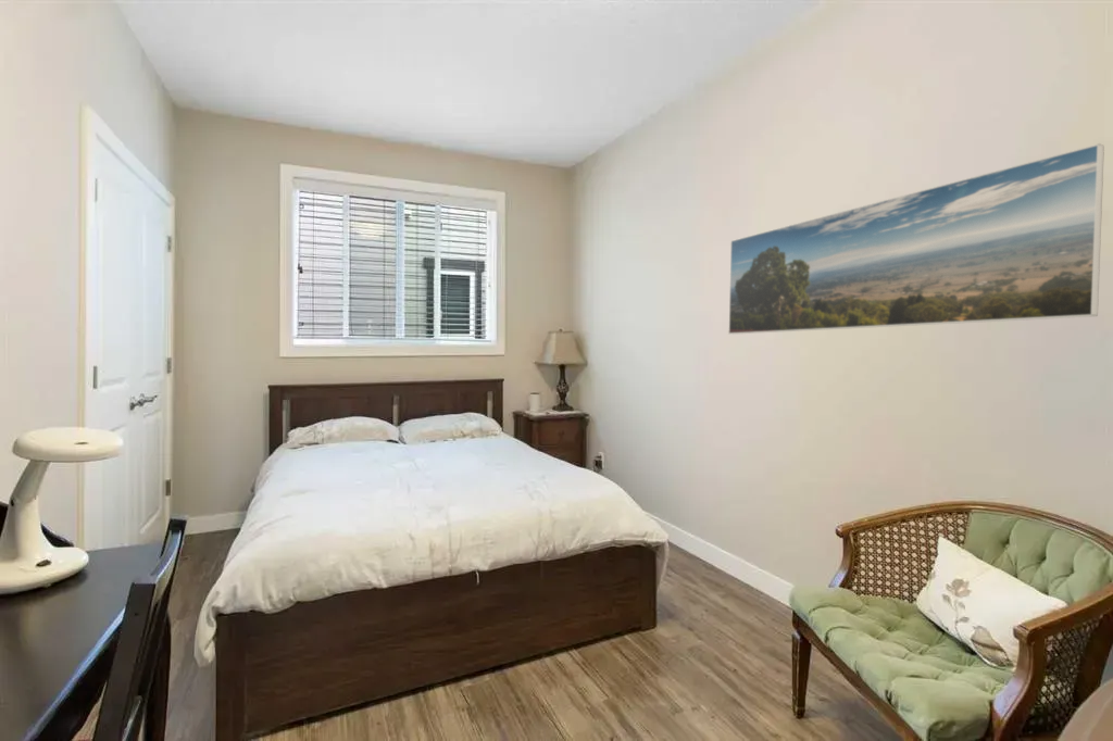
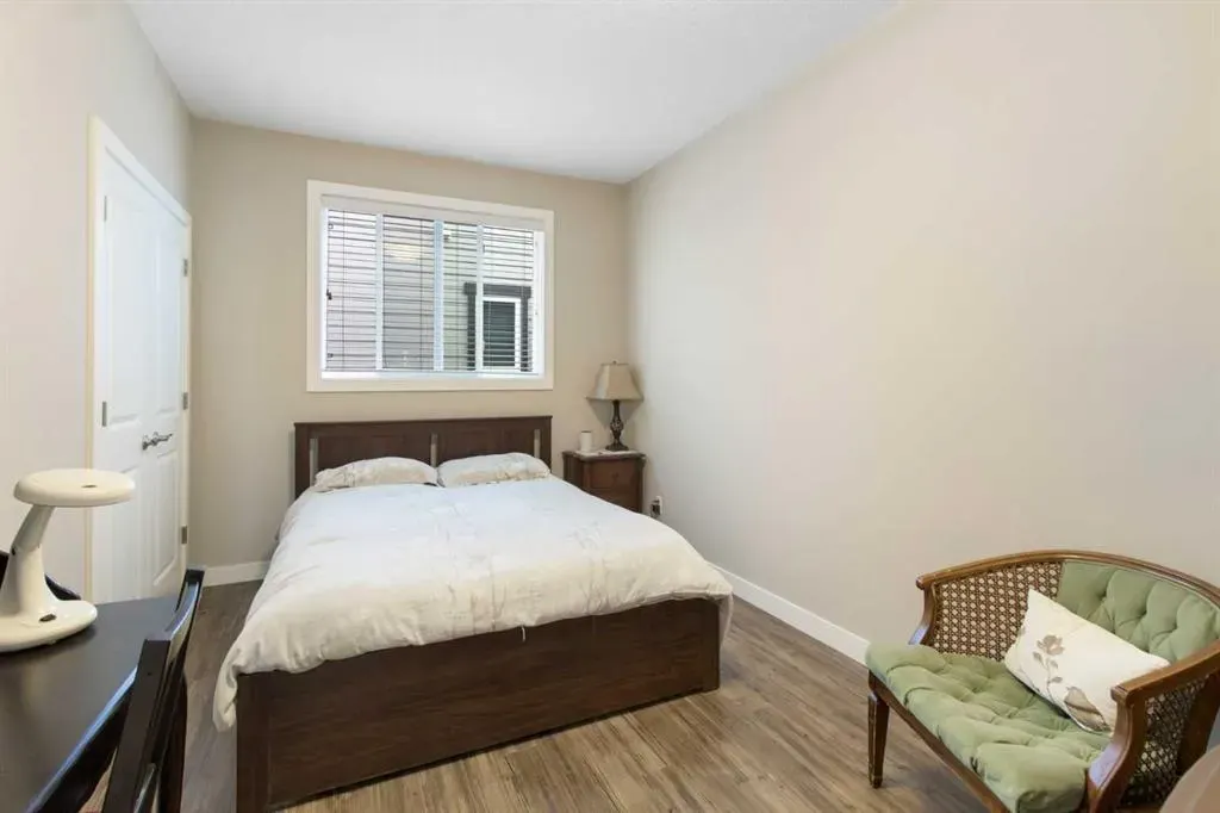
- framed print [727,142,1105,336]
